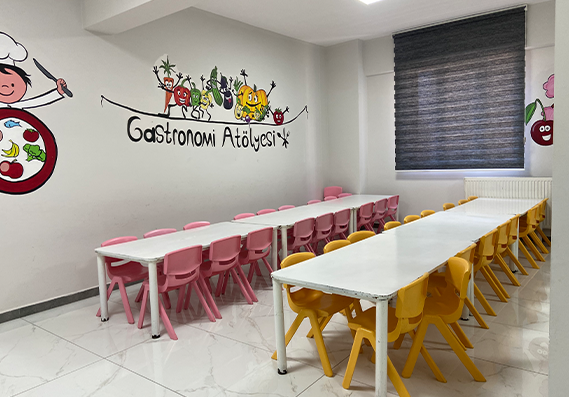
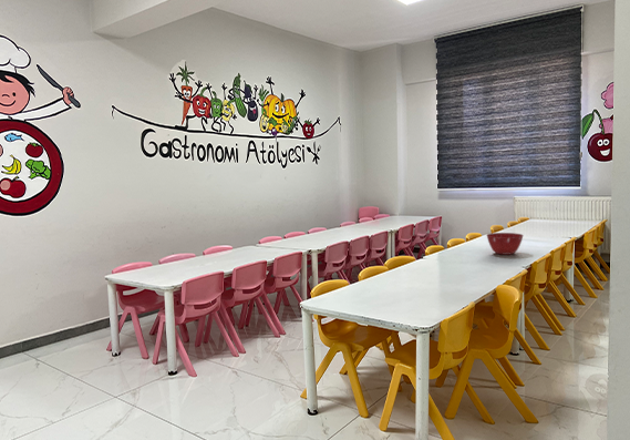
+ mixing bowl [485,232,525,256]
